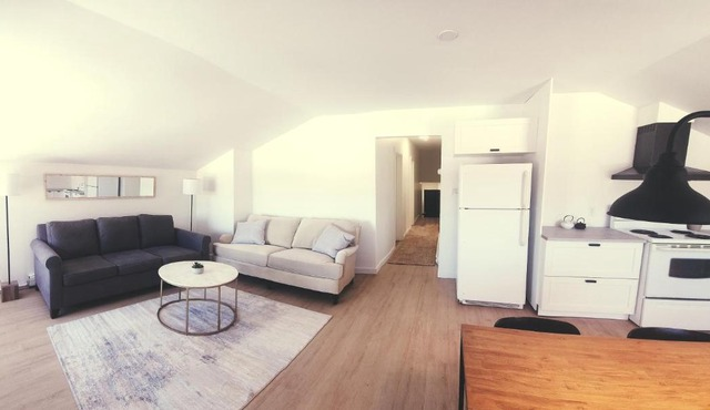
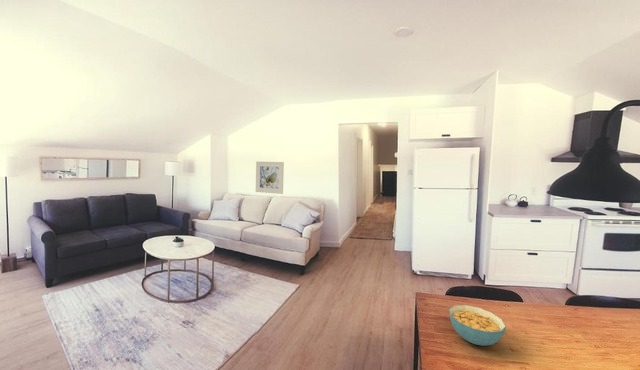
+ cereal bowl [448,304,507,347]
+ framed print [255,160,285,195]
